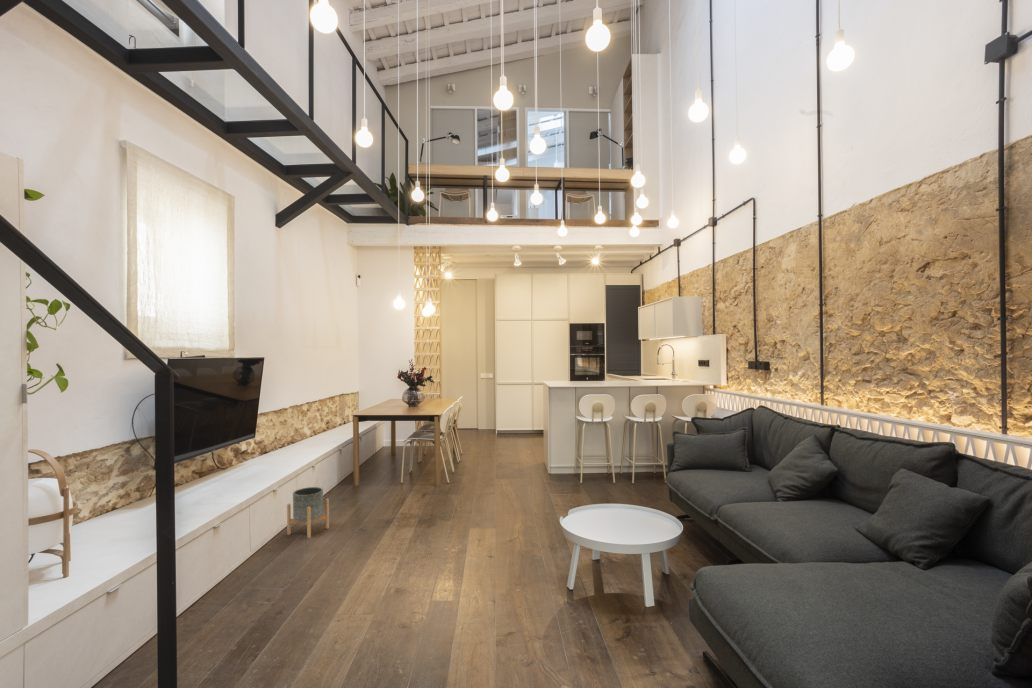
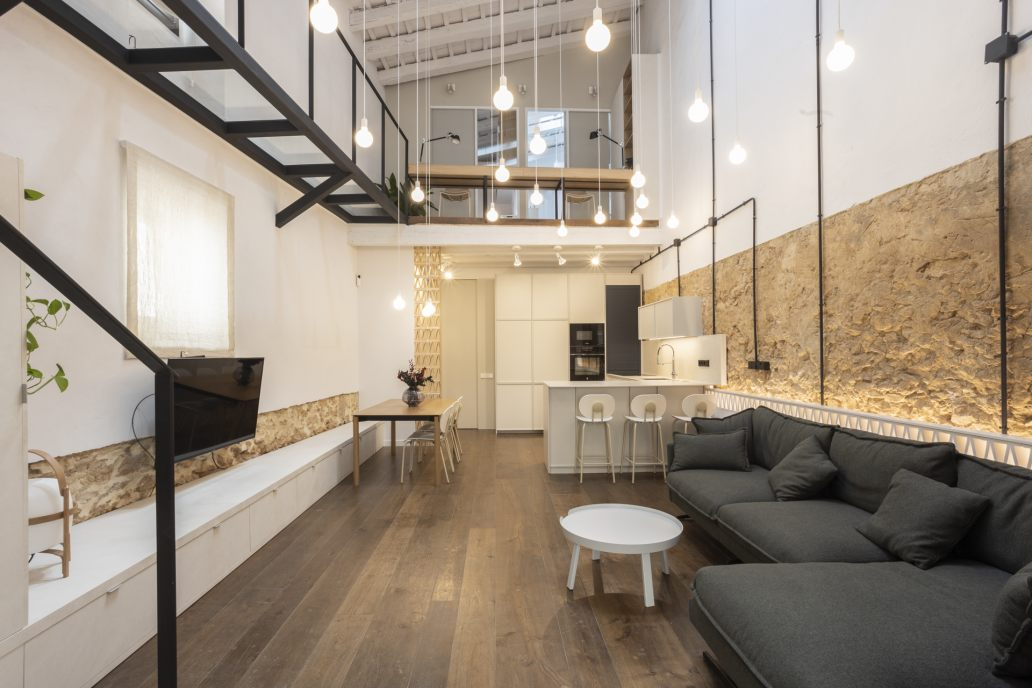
- planter [286,486,330,539]
